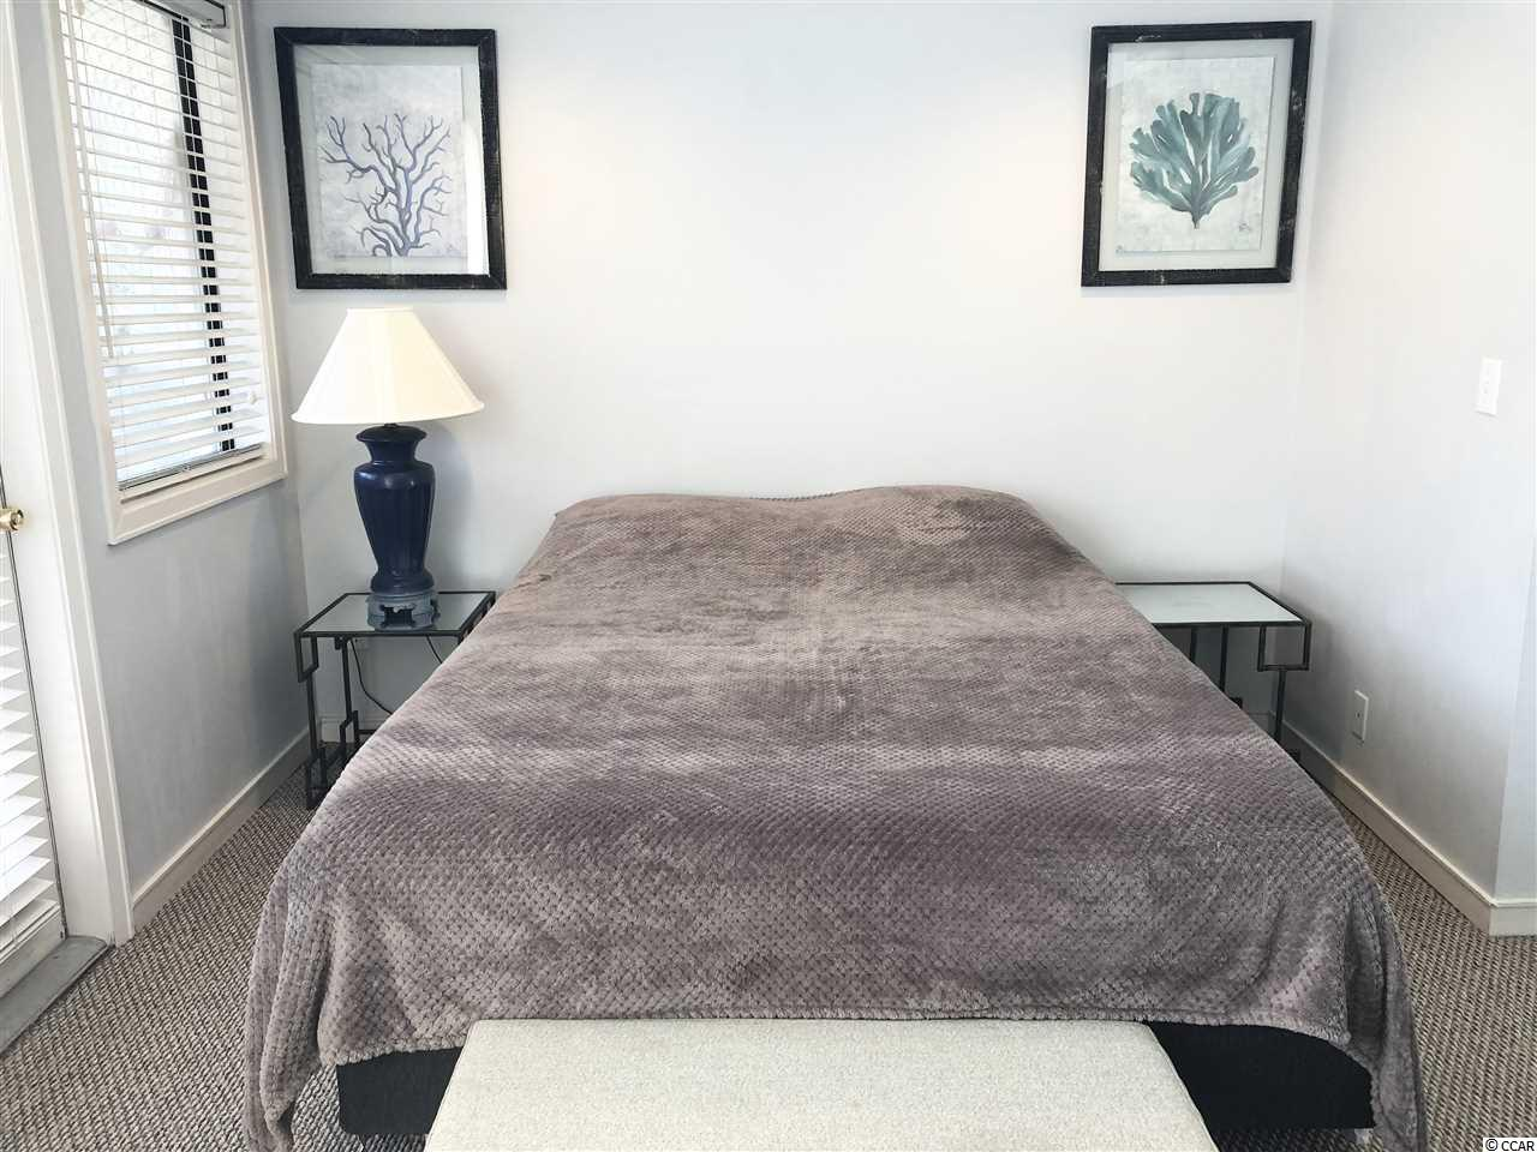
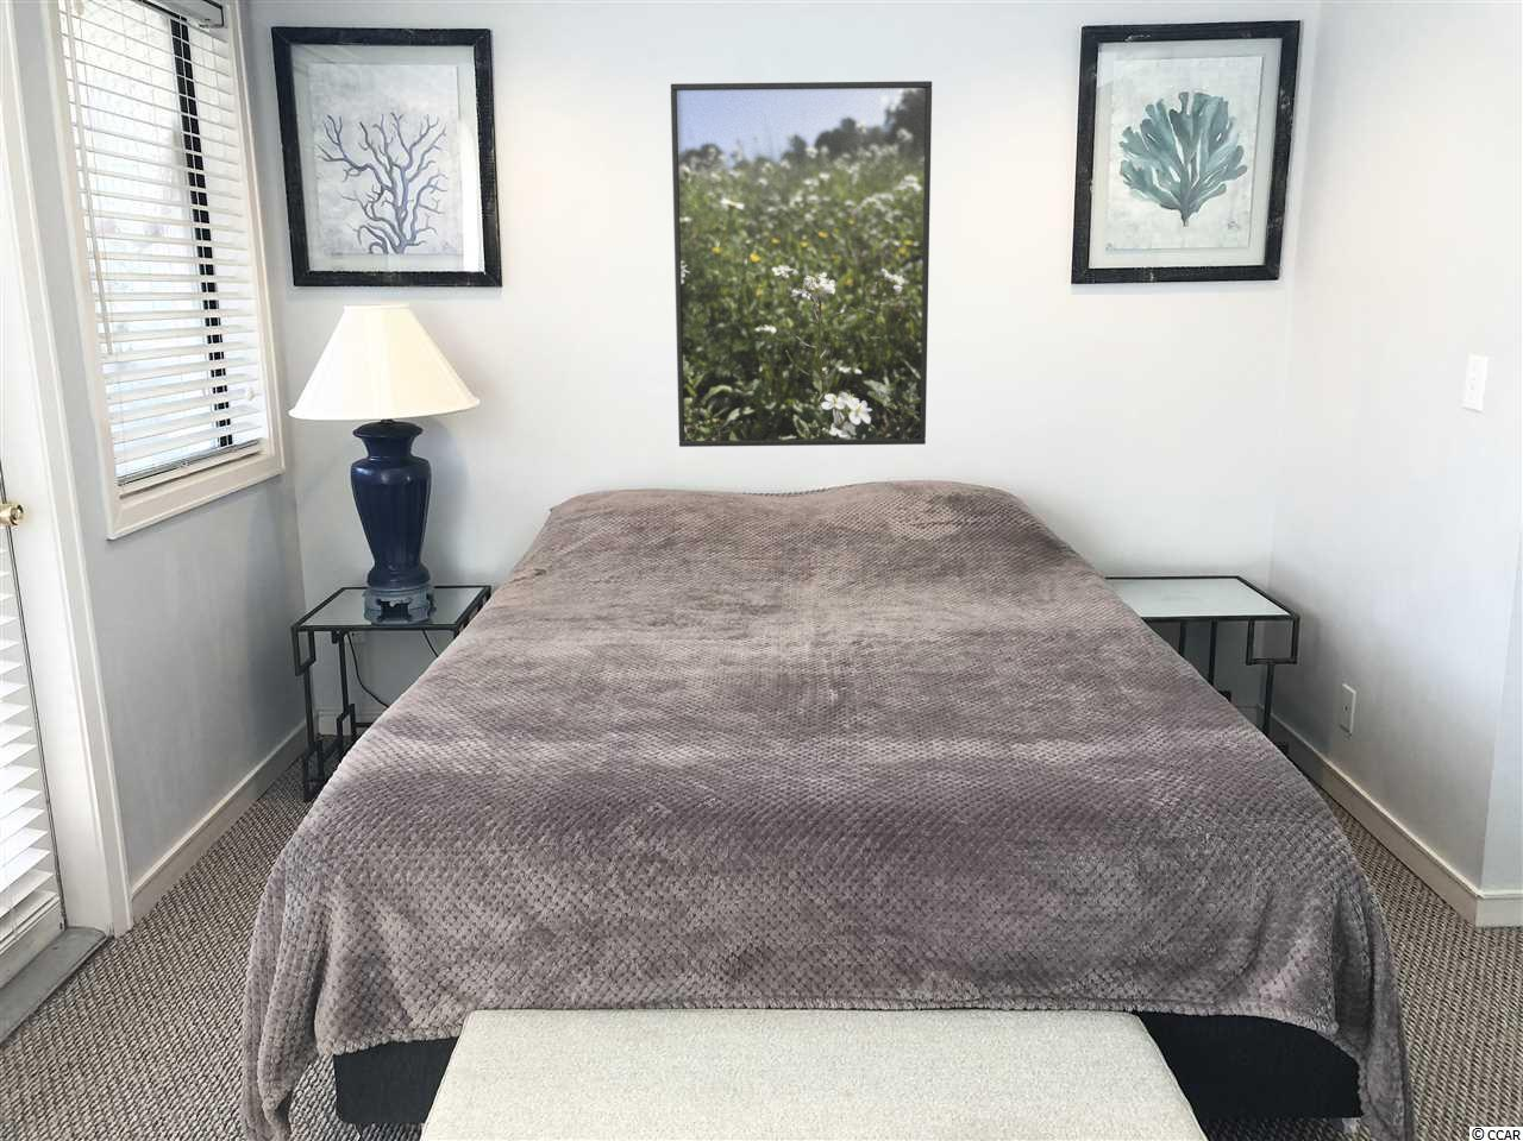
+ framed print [670,79,933,448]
